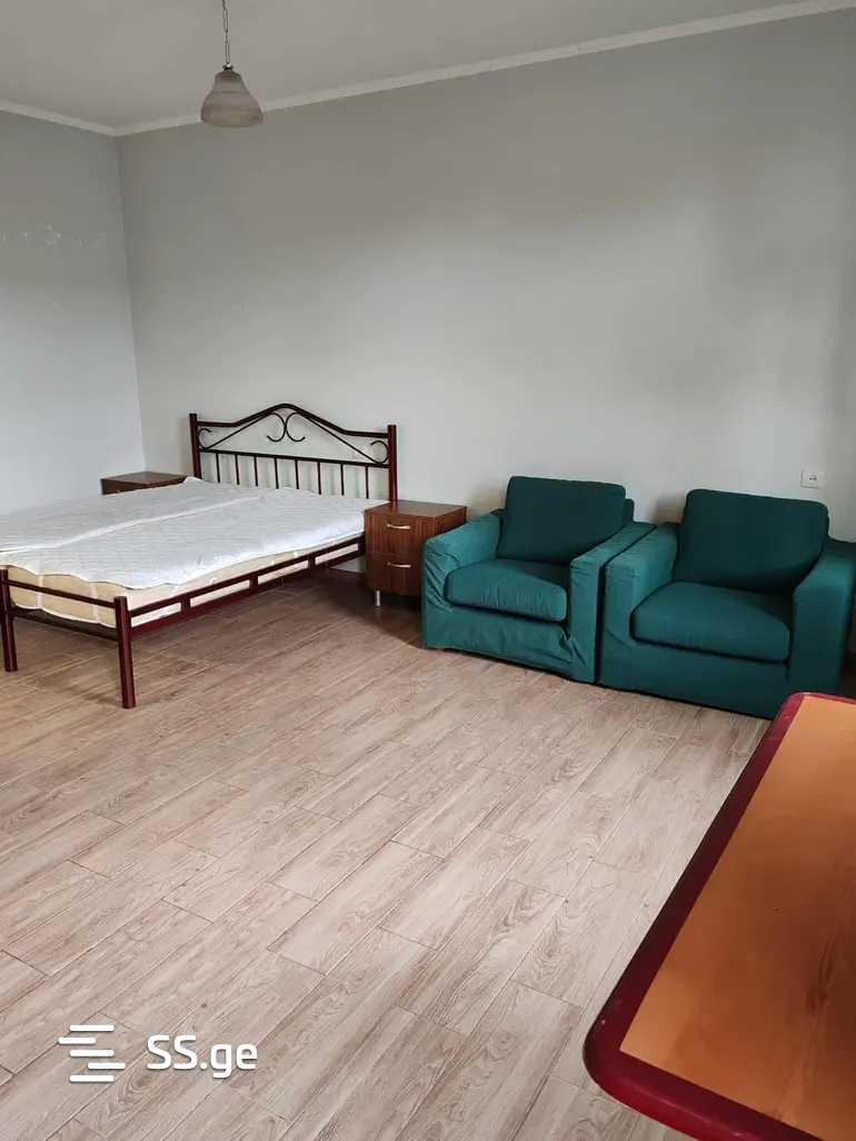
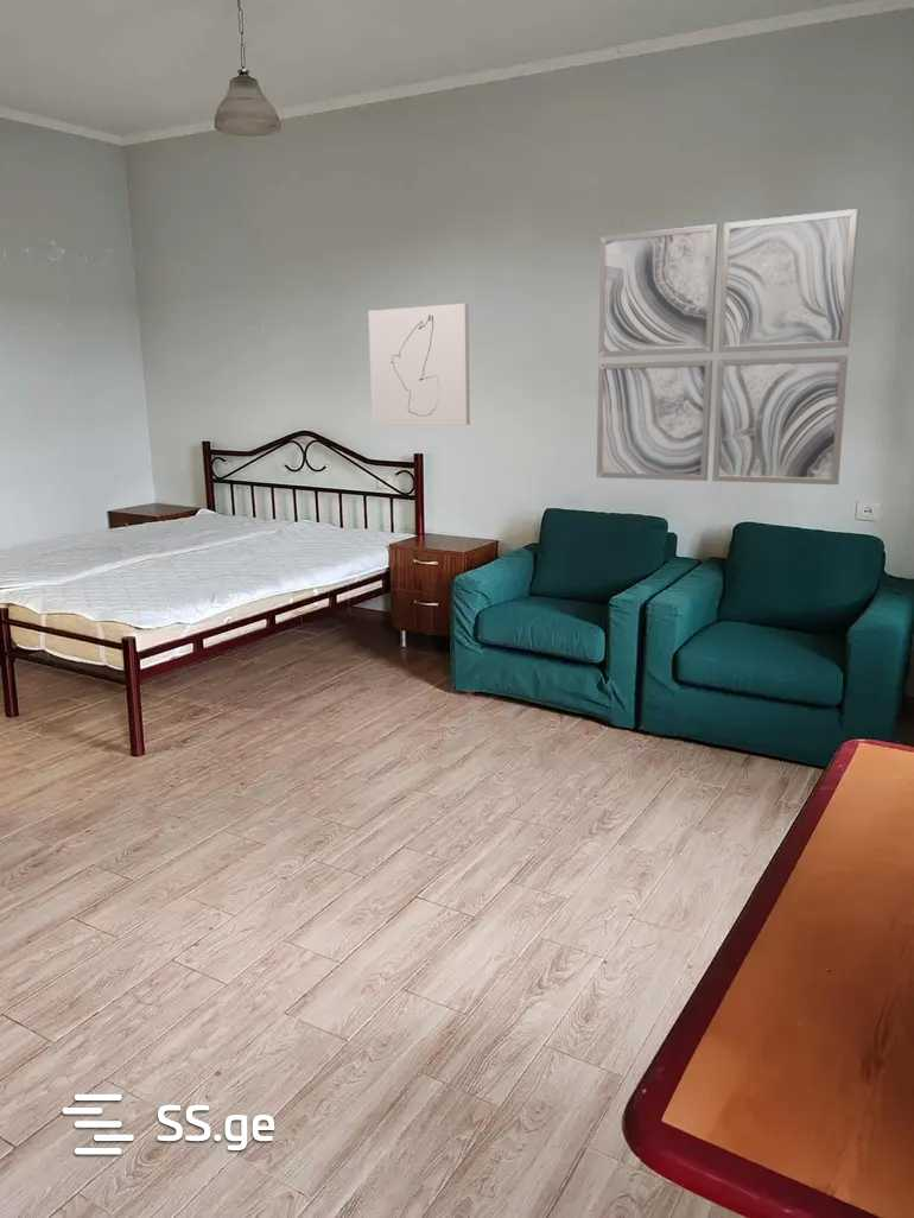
+ wall art [596,208,859,486]
+ wall art [368,303,471,426]
